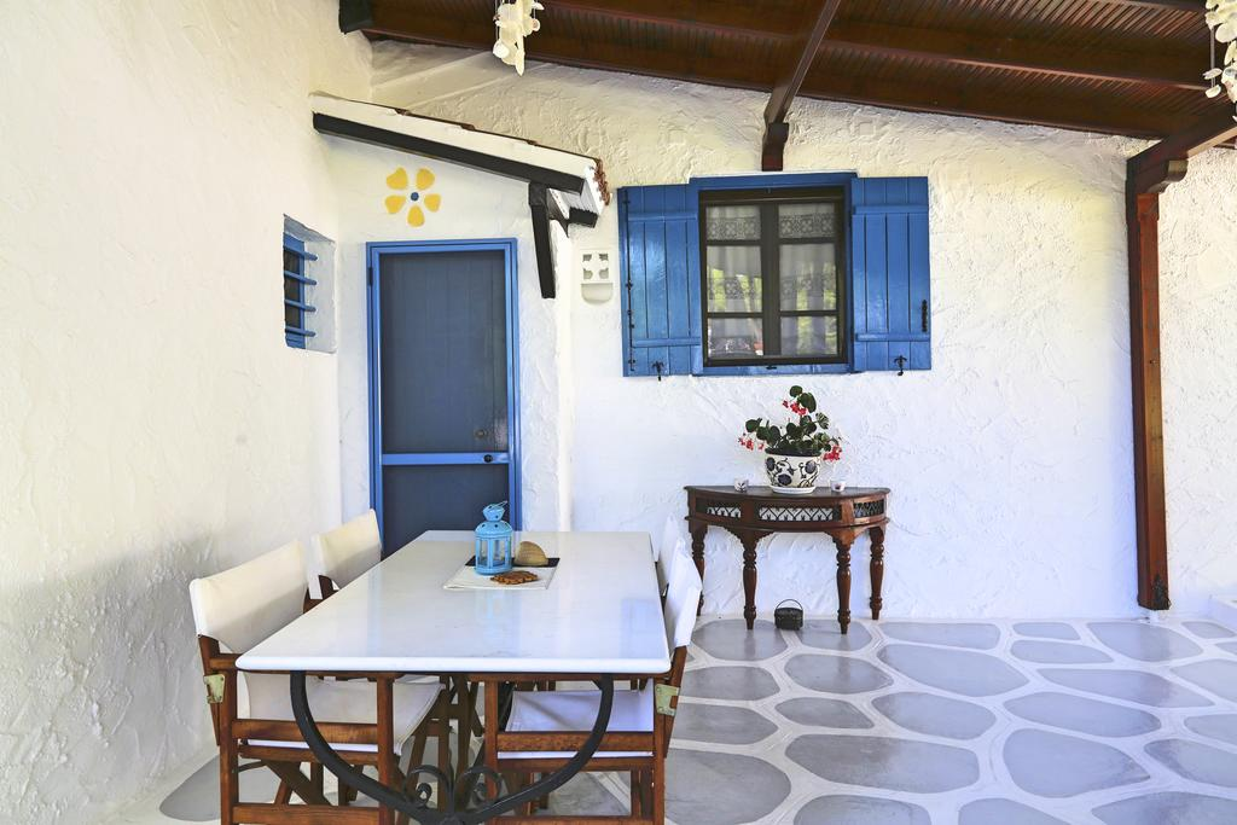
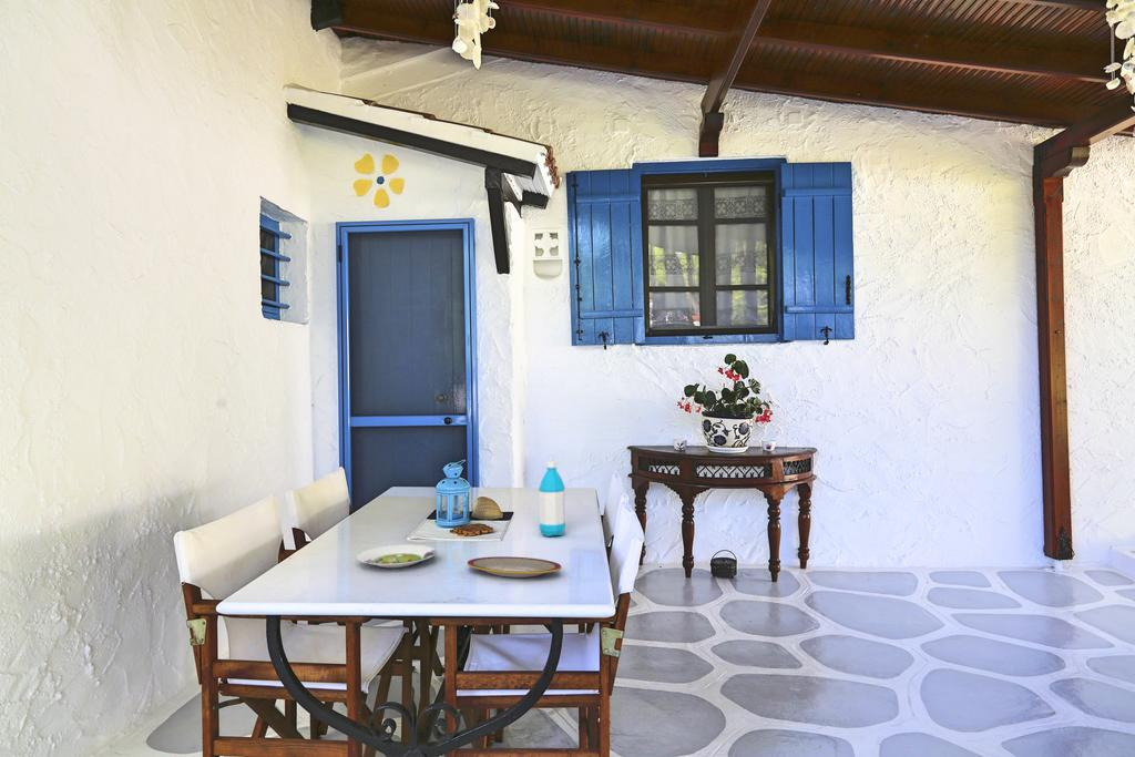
+ plate [467,555,562,579]
+ salad plate [356,543,438,569]
+ water bottle [538,460,566,538]
